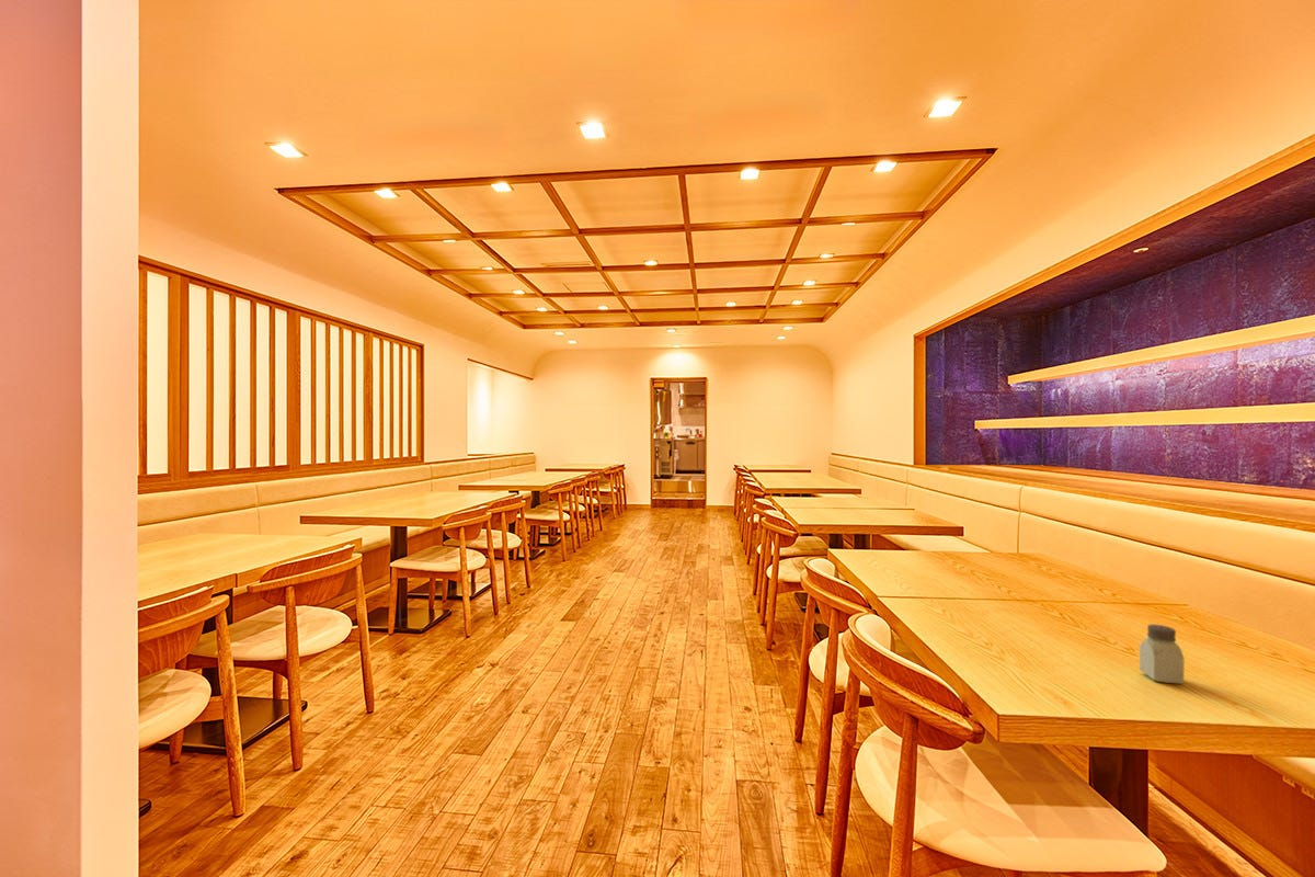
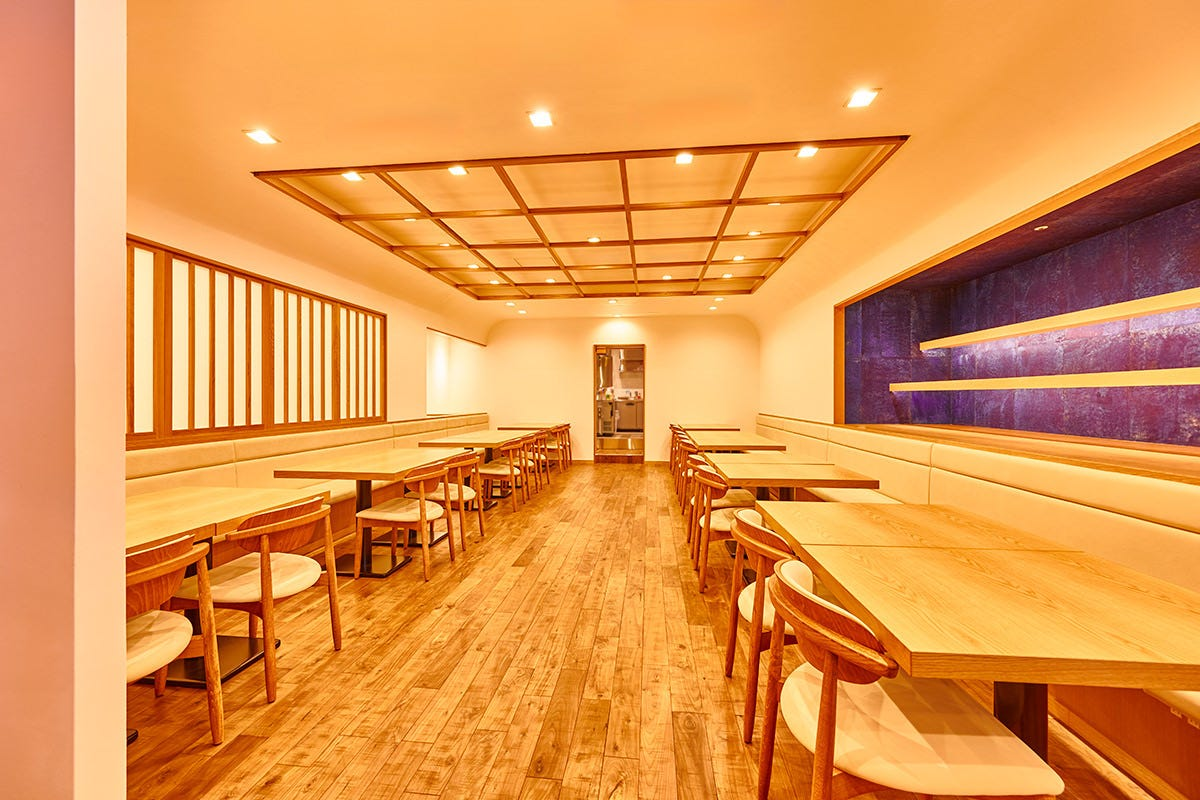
- saltshaker [1139,623,1185,685]
